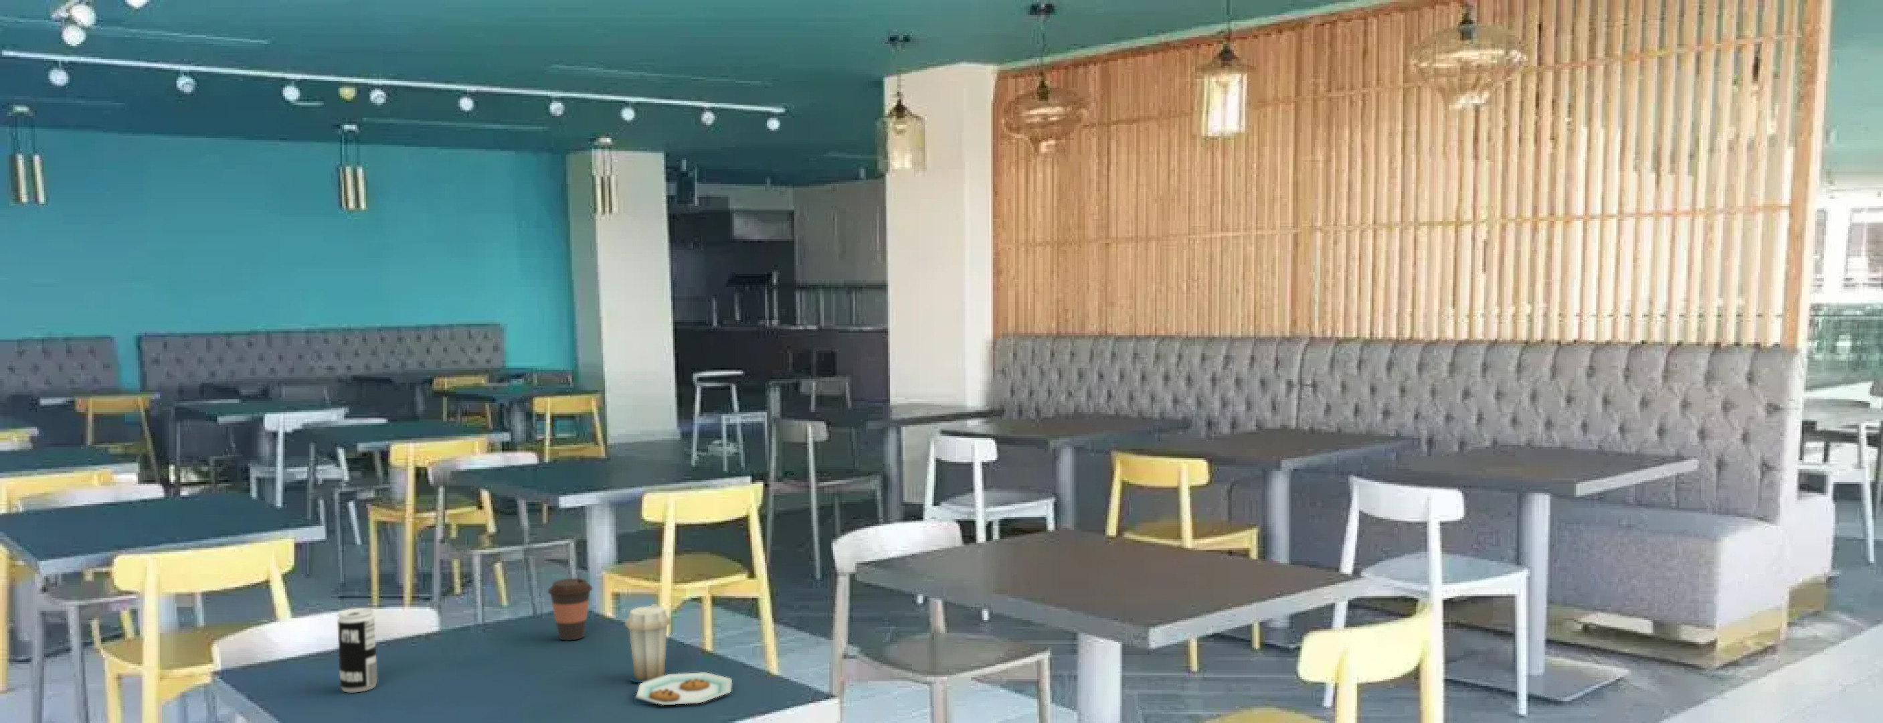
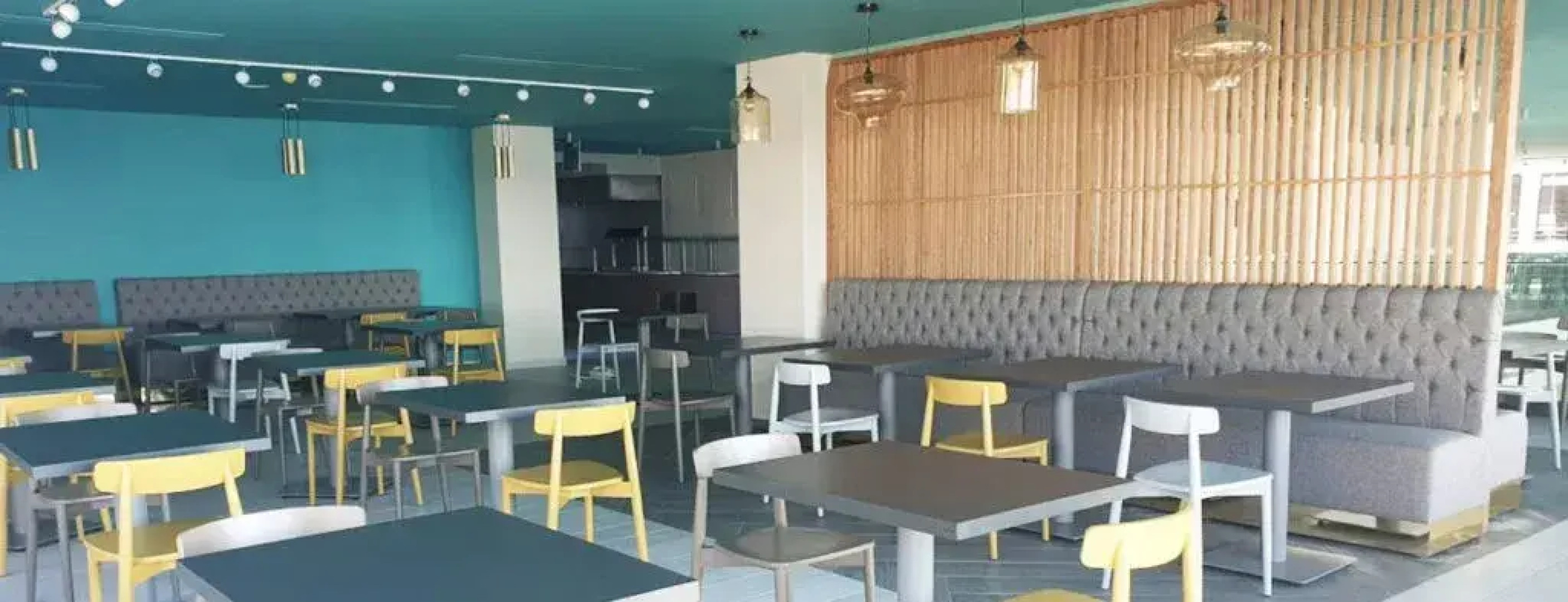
- coffee cup [546,578,593,640]
- plate [624,603,733,706]
- beverage can [336,608,378,693]
